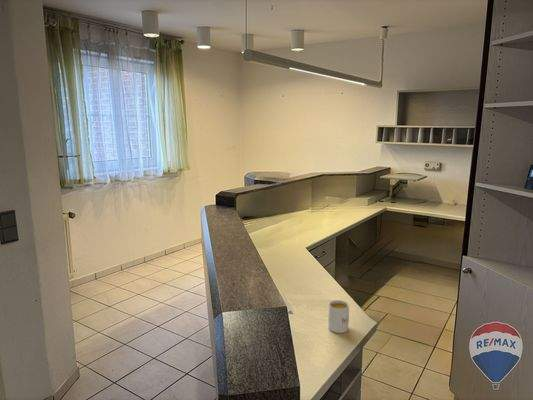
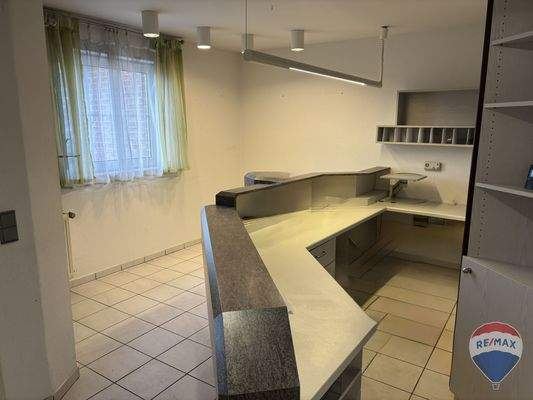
- mug [327,299,350,334]
